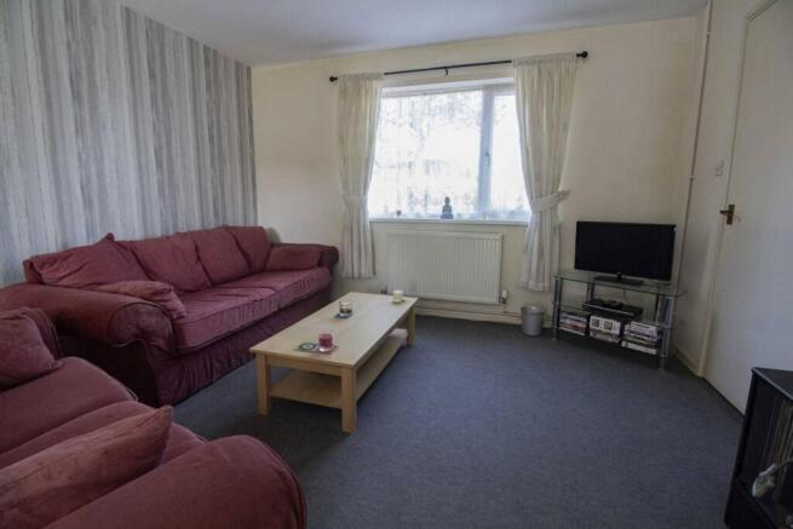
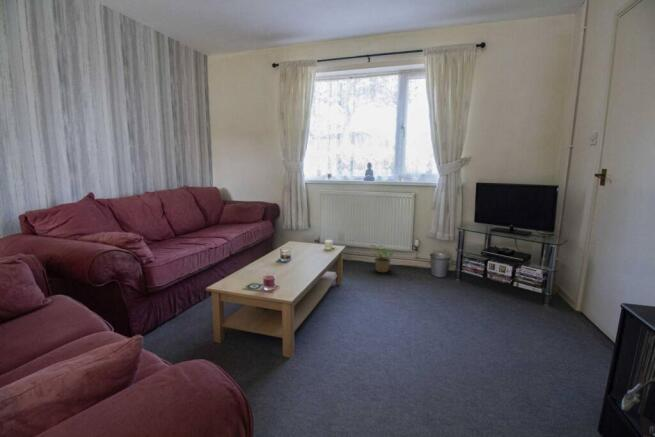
+ potted plant [370,244,395,273]
